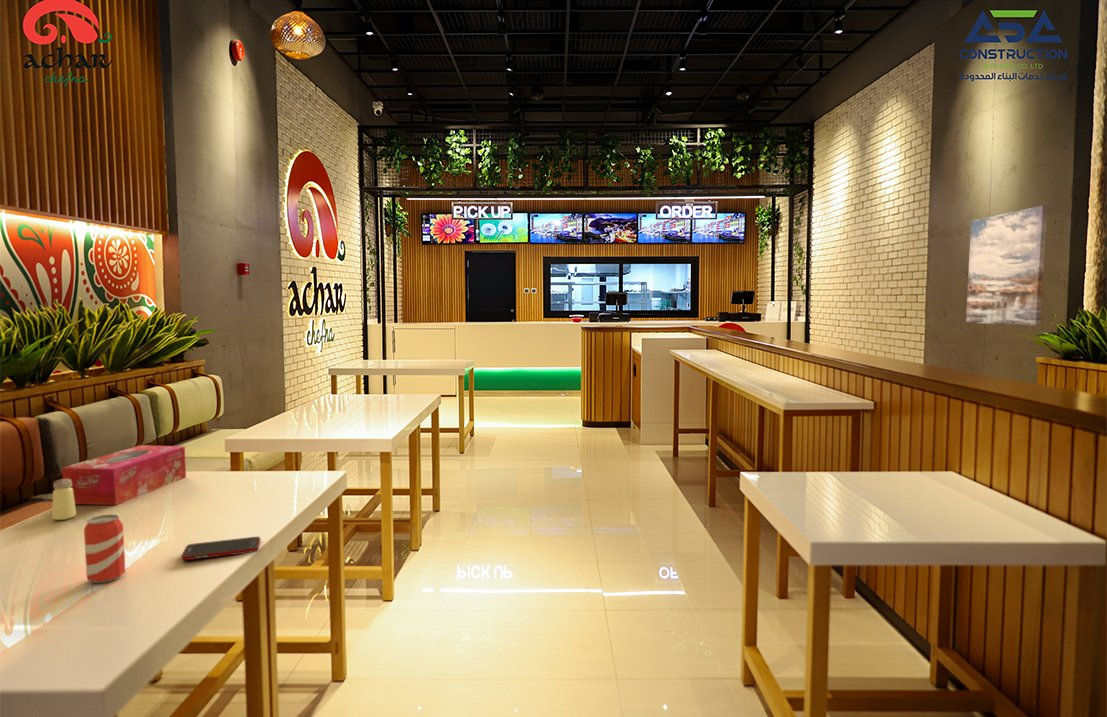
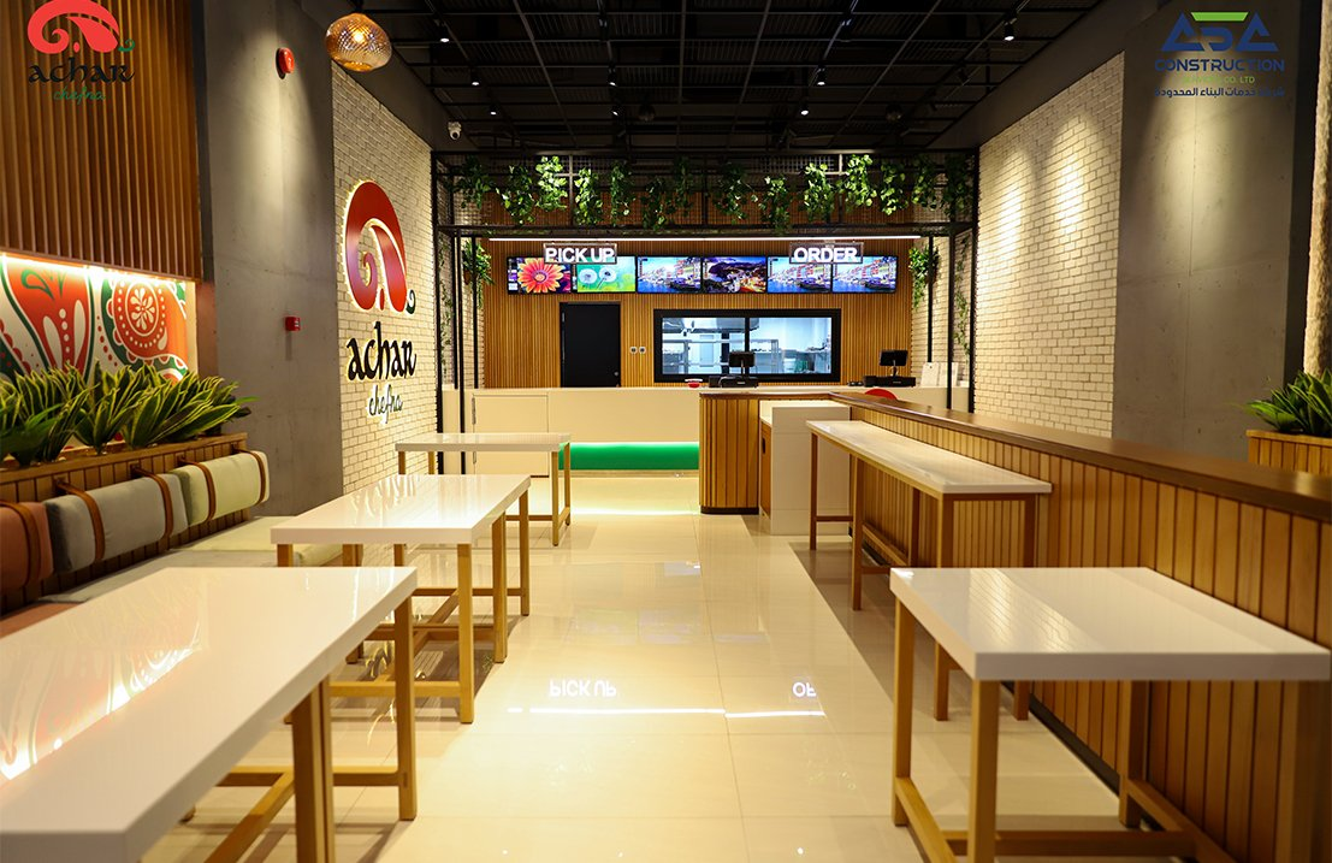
- beverage can [83,513,126,584]
- saltshaker [51,478,77,521]
- cell phone [180,536,261,561]
- tissue box [61,444,187,506]
- wall art [965,205,1049,327]
